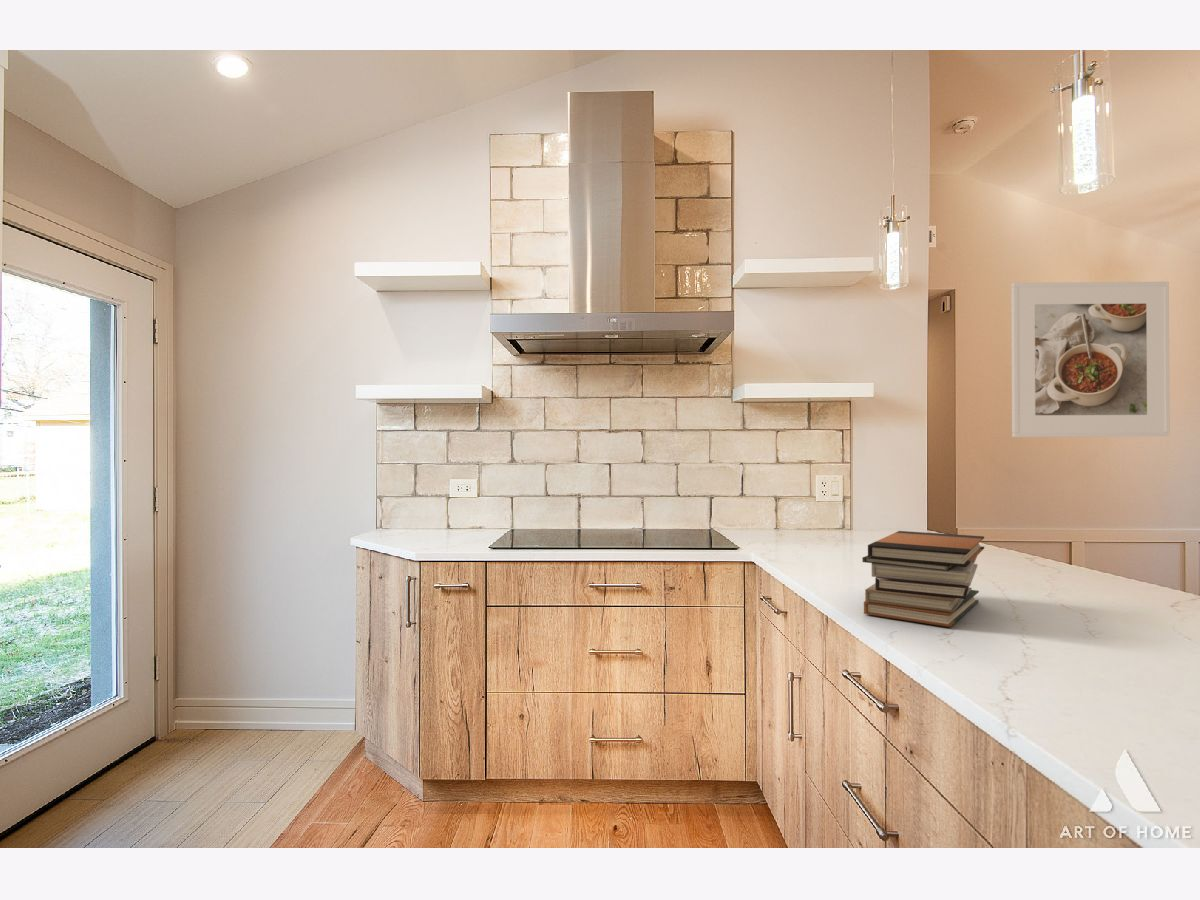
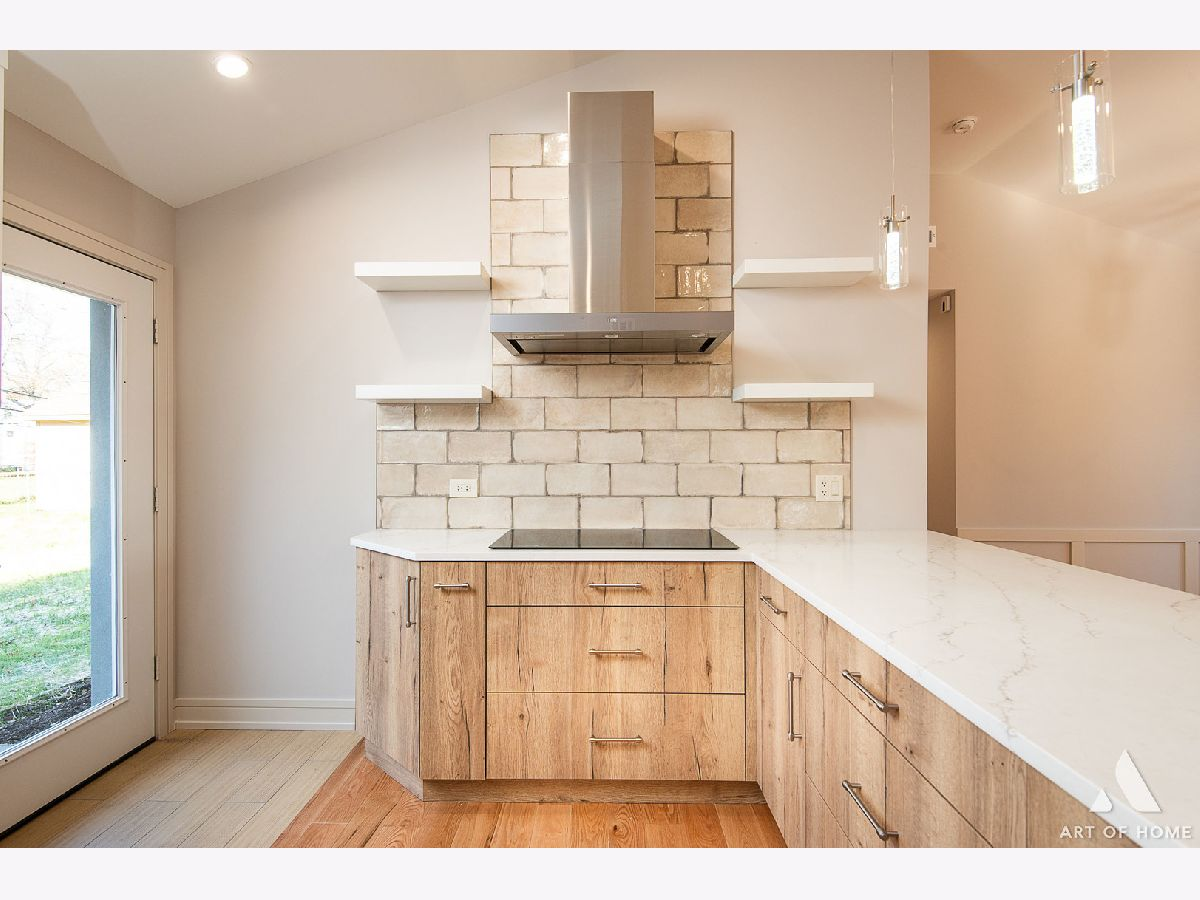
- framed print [1010,281,1171,438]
- book stack [861,530,985,628]
